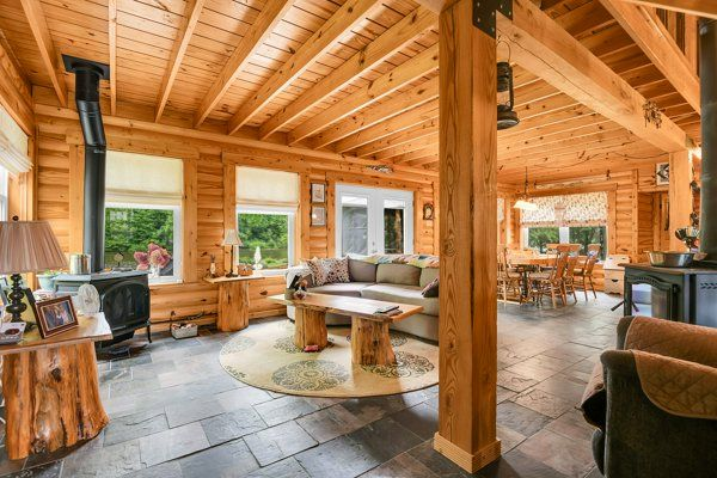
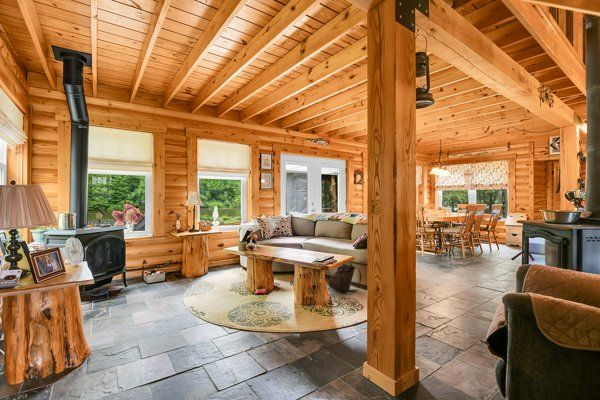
+ backpack [327,262,362,294]
